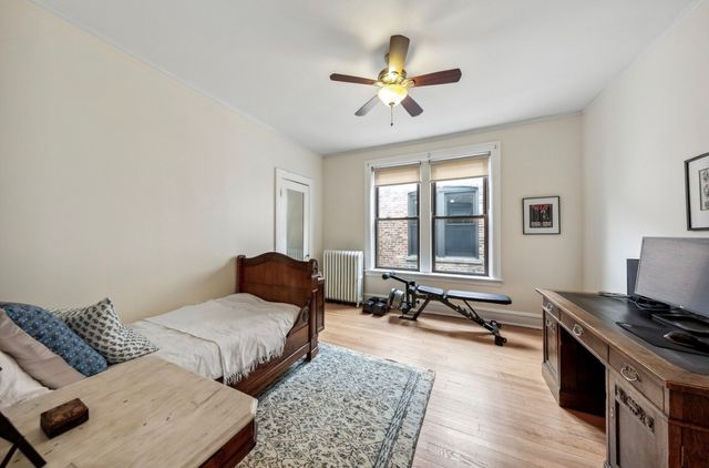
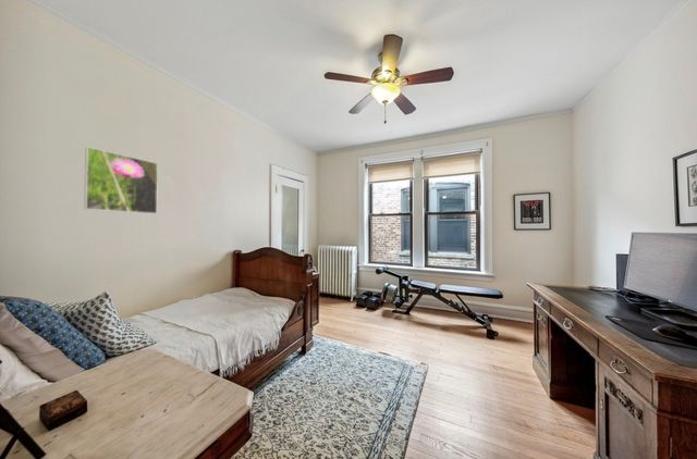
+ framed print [83,146,159,215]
